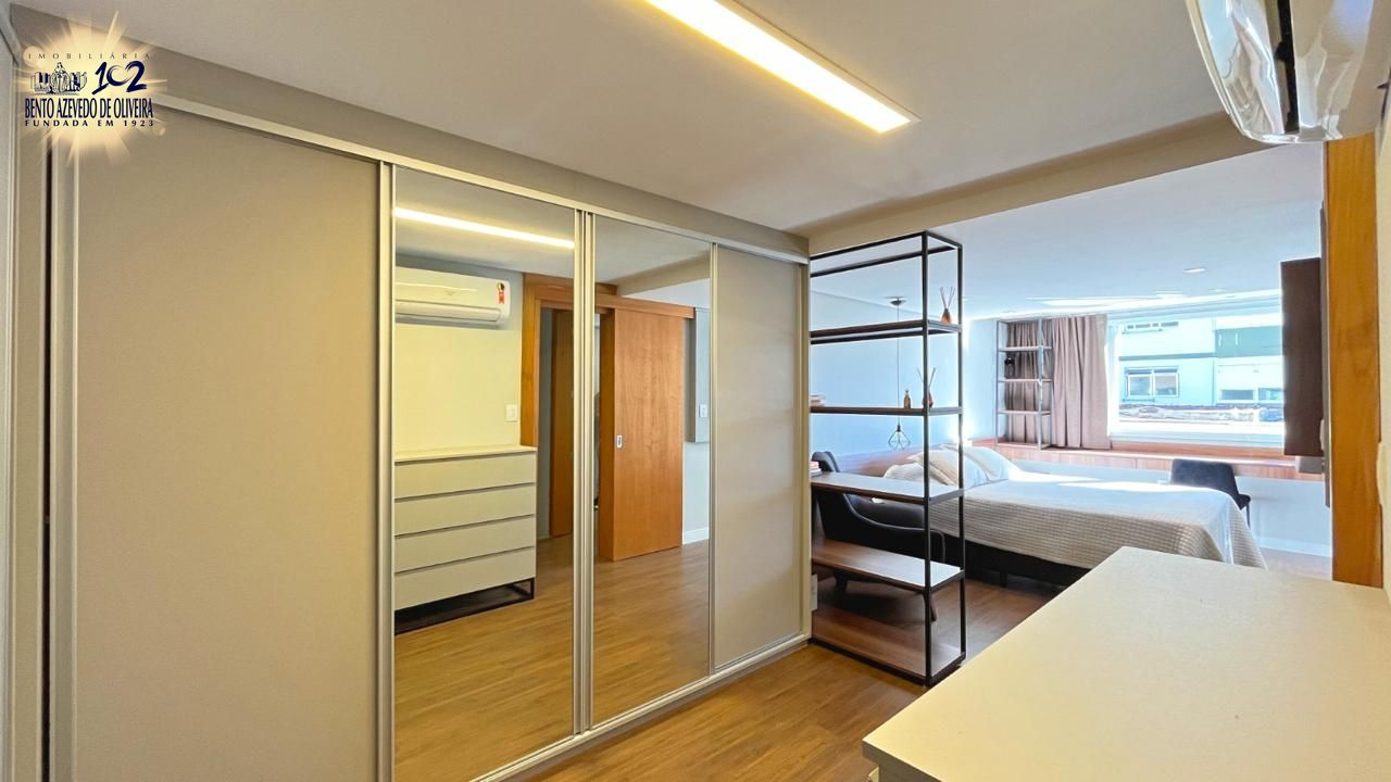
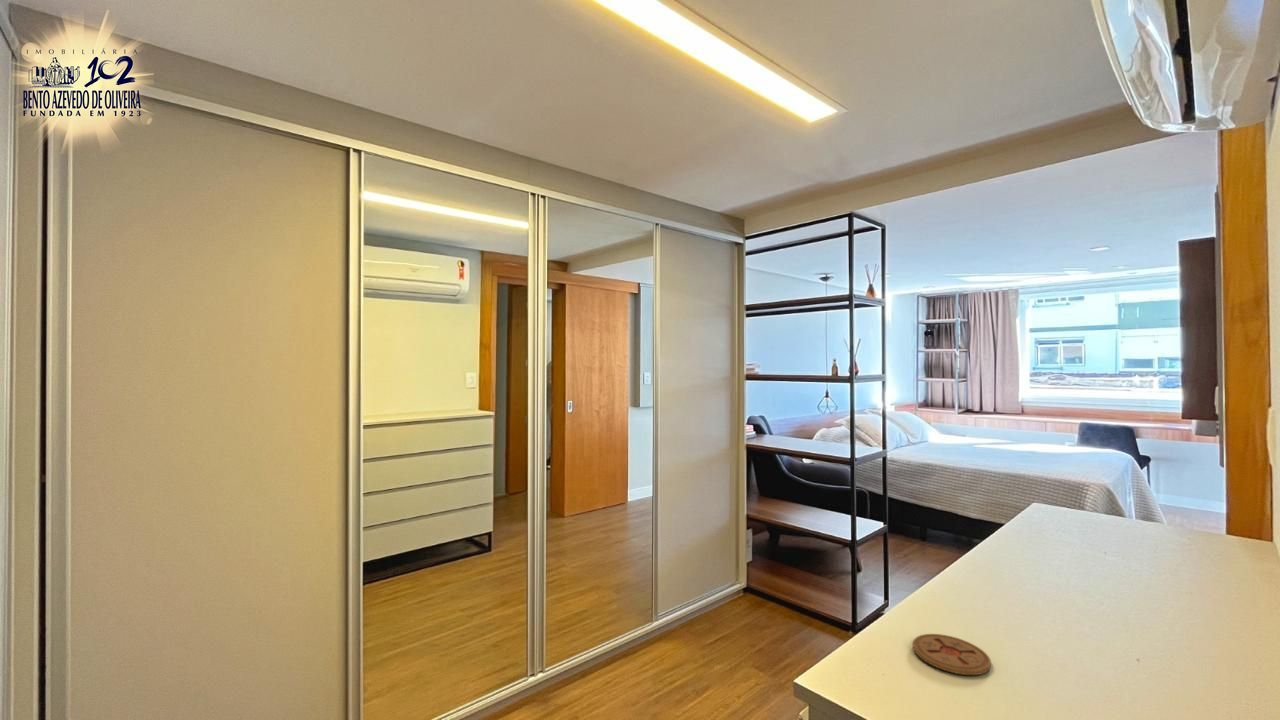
+ coaster [912,633,992,676]
